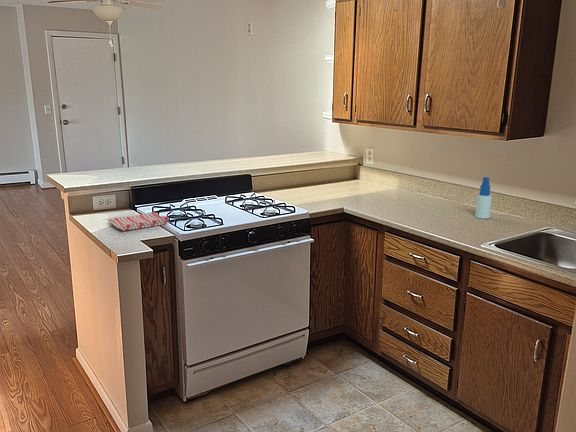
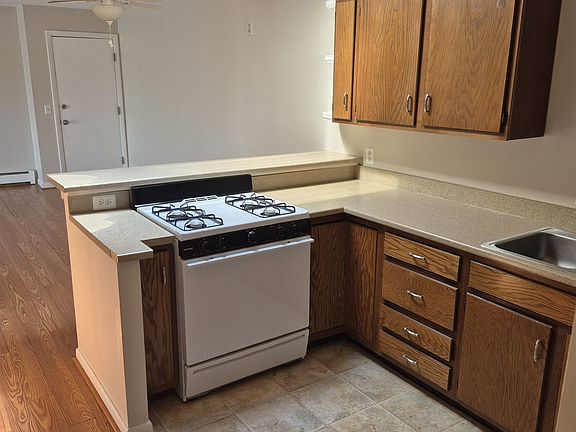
- dish towel [107,211,170,232]
- spray bottle [474,176,493,220]
